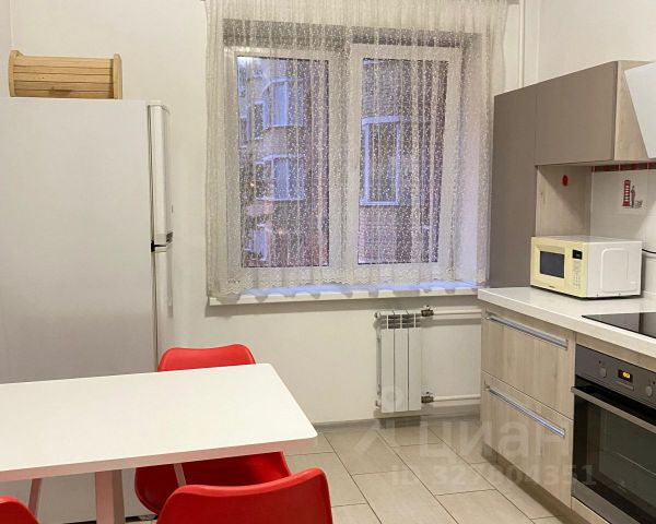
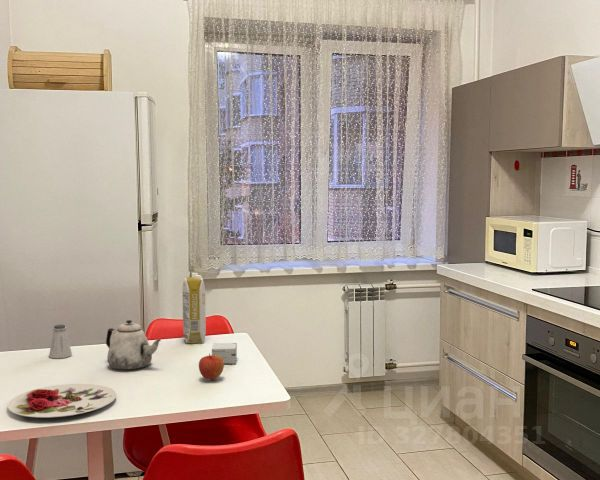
+ juice carton [182,274,207,344]
+ saltshaker [48,324,73,359]
+ apple [198,353,225,381]
+ small box [211,342,238,365]
+ plate [6,383,117,418]
+ teapot [105,319,162,371]
